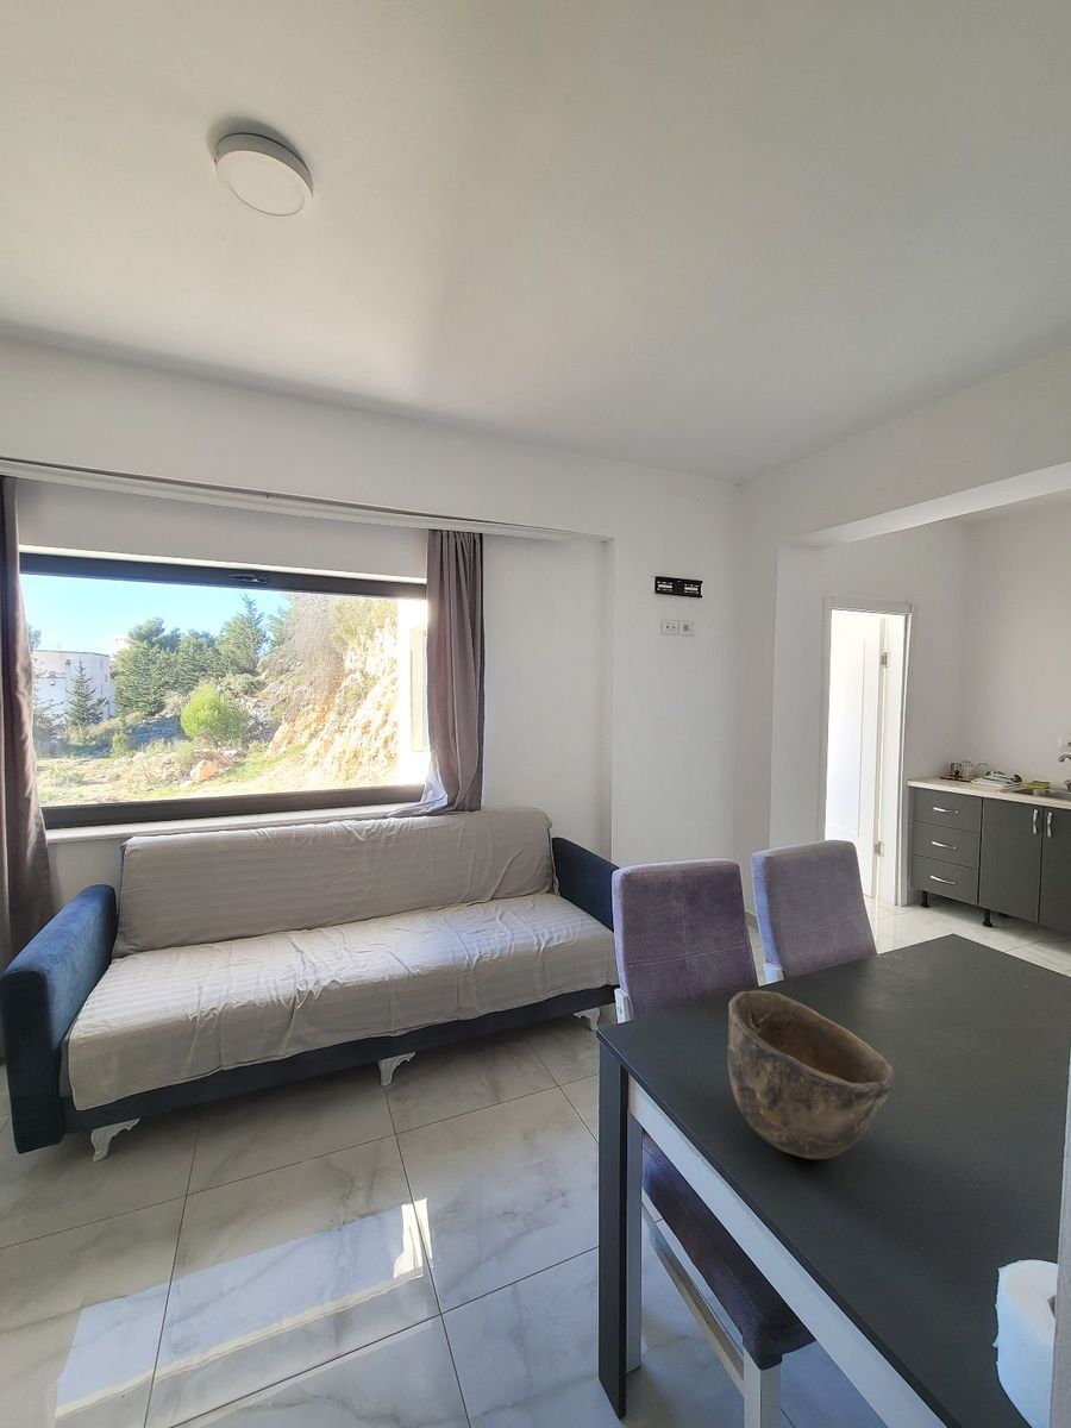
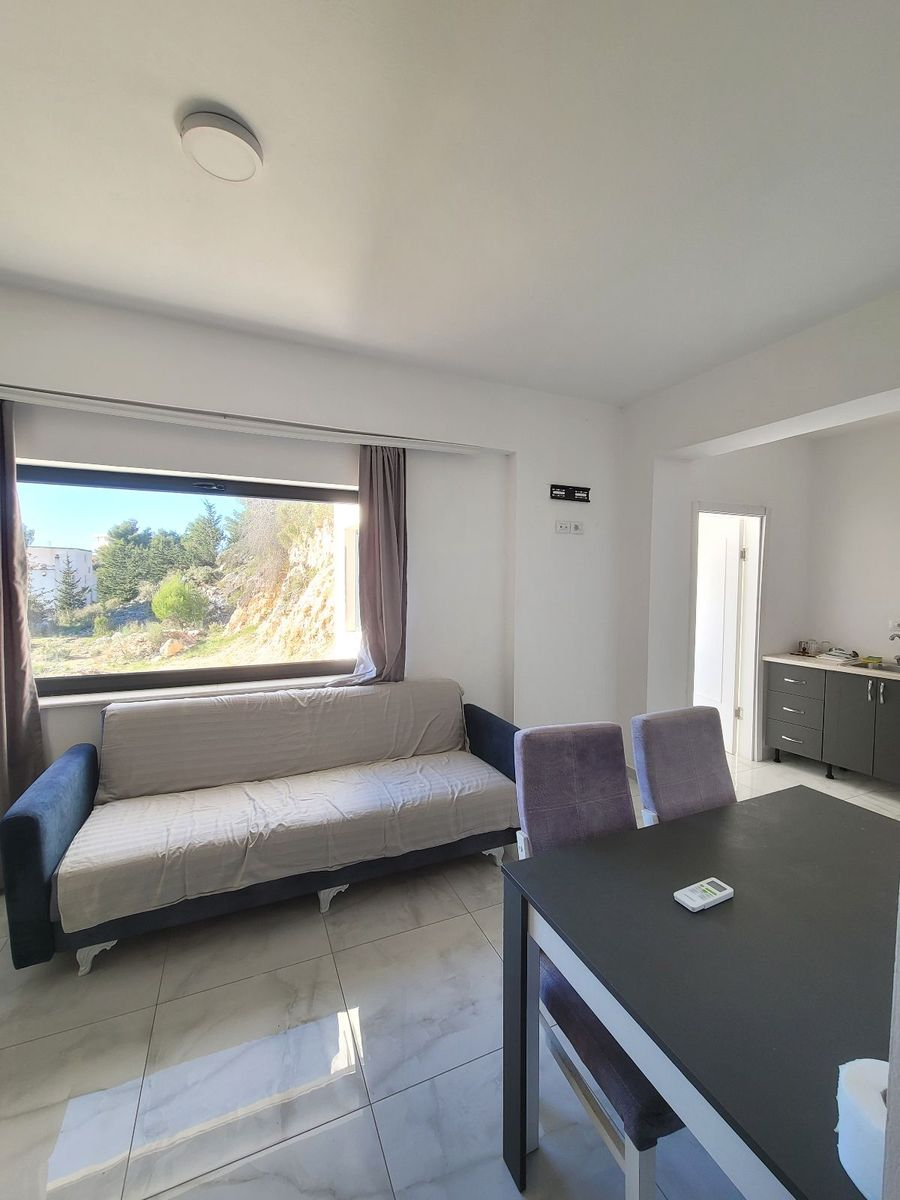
- bowl [727,990,896,1160]
